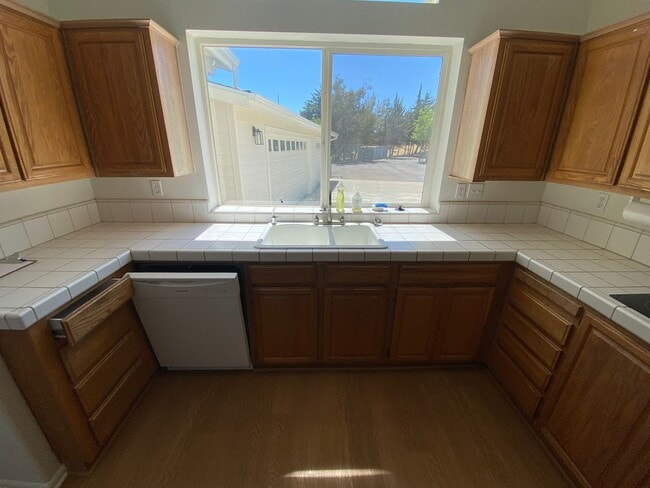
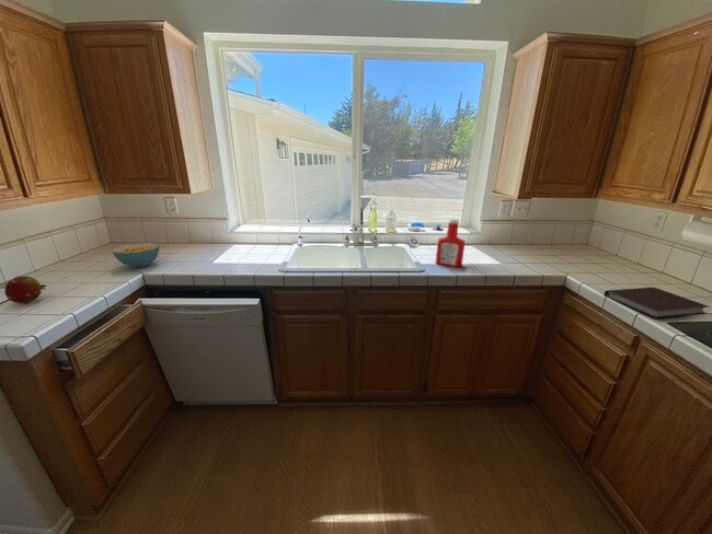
+ cereal bowl [112,242,160,268]
+ fruit [4,276,47,304]
+ soap bottle [435,218,467,268]
+ notebook [604,286,711,320]
